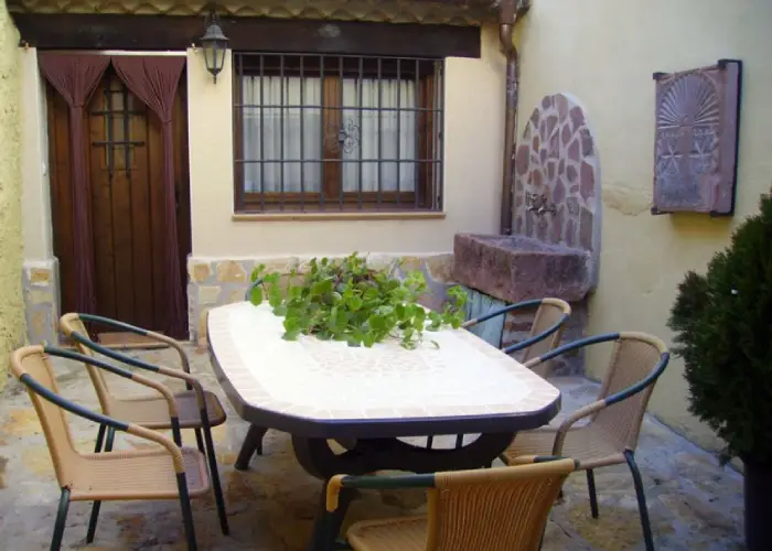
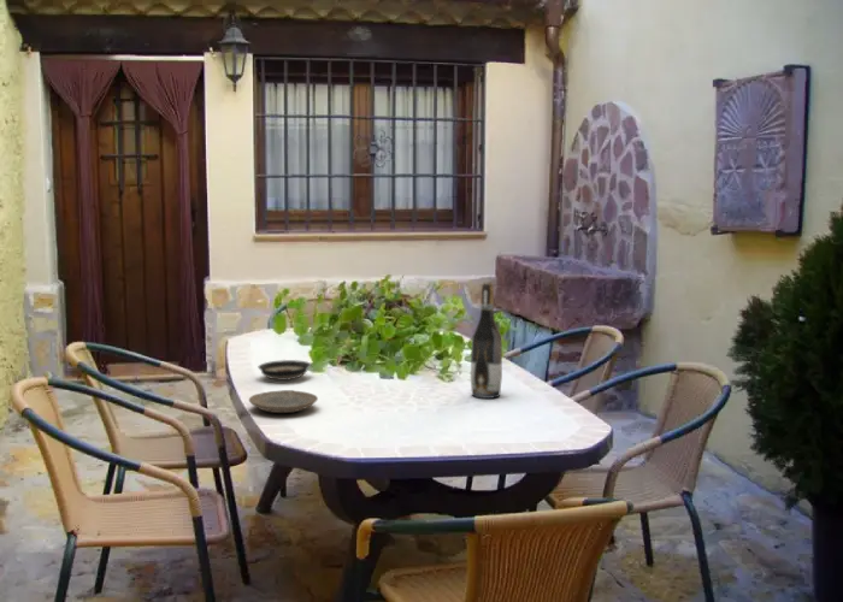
+ wine bottle [470,281,503,400]
+ saucer [257,359,312,382]
+ plate [248,389,319,414]
